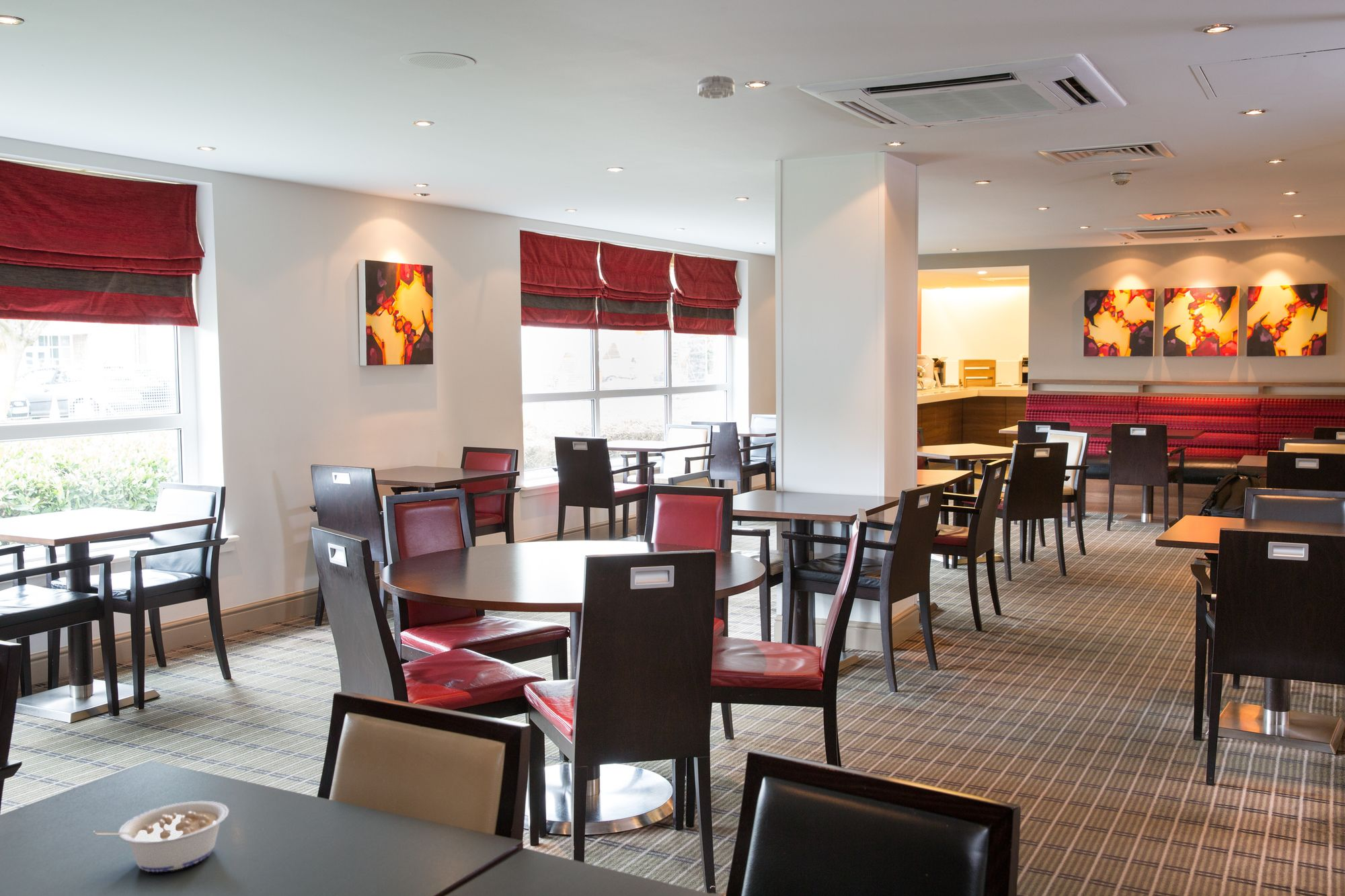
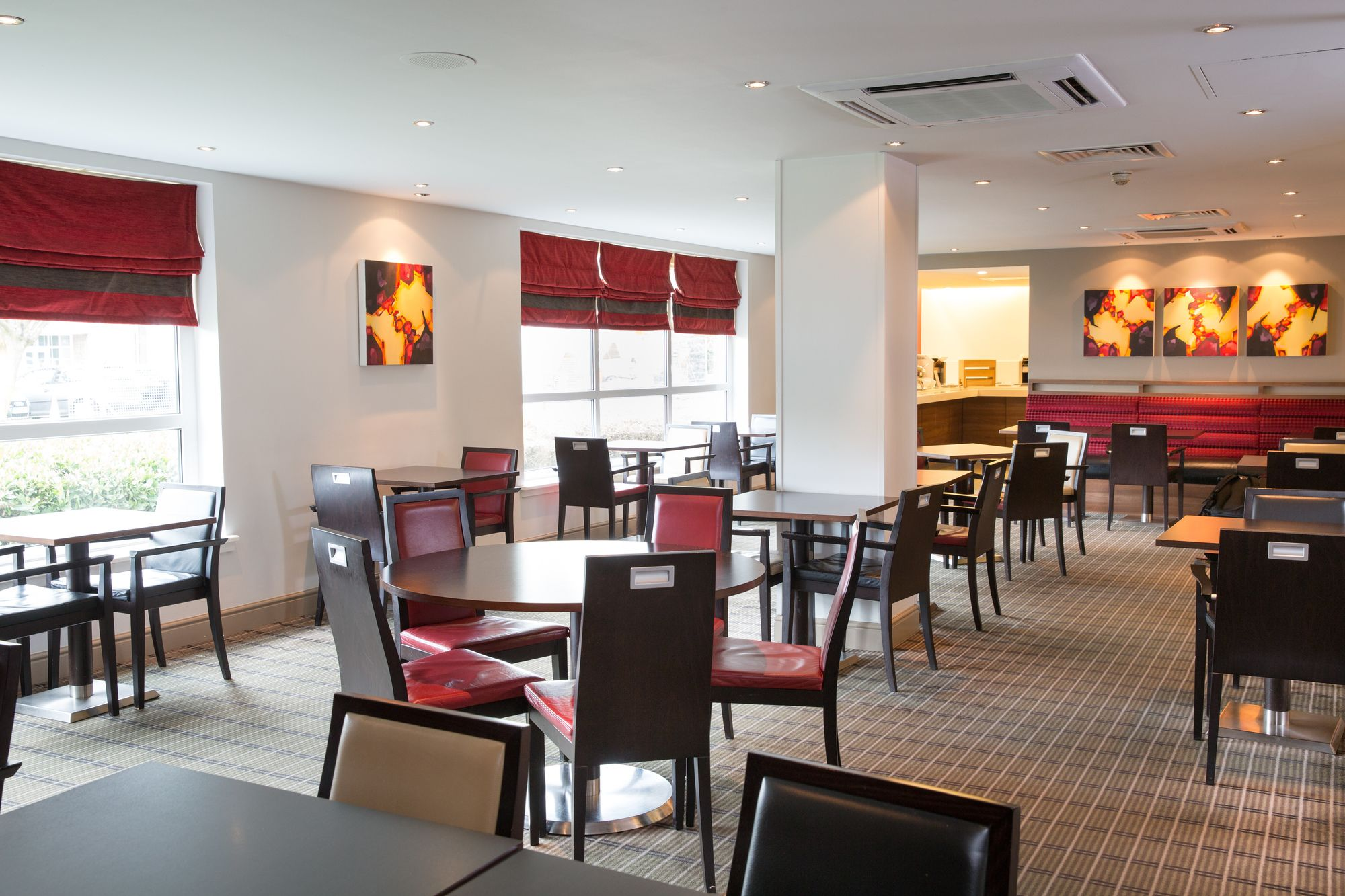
- legume [93,801,230,872]
- smoke detector [697,75,735,99]
